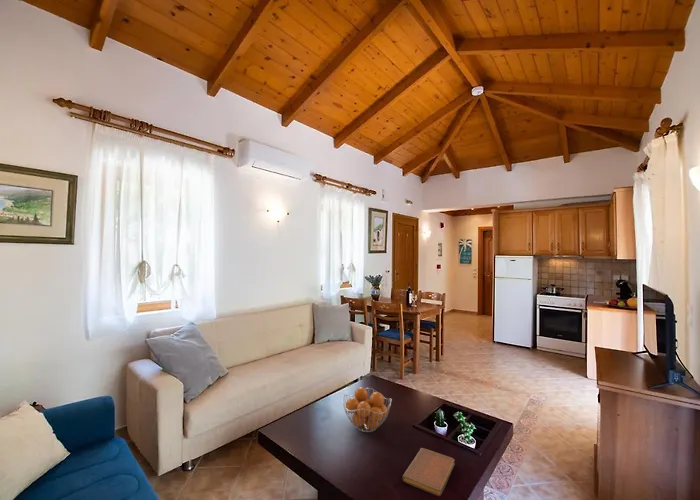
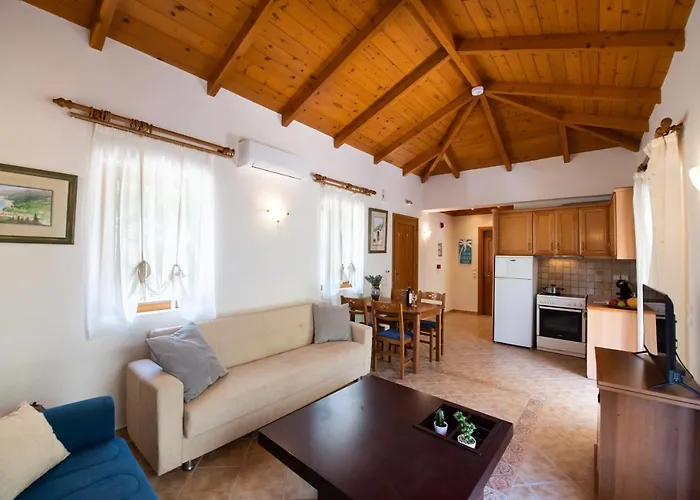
- fruit basket [341,386,393,433]
- notebook [401,447,456,497]
